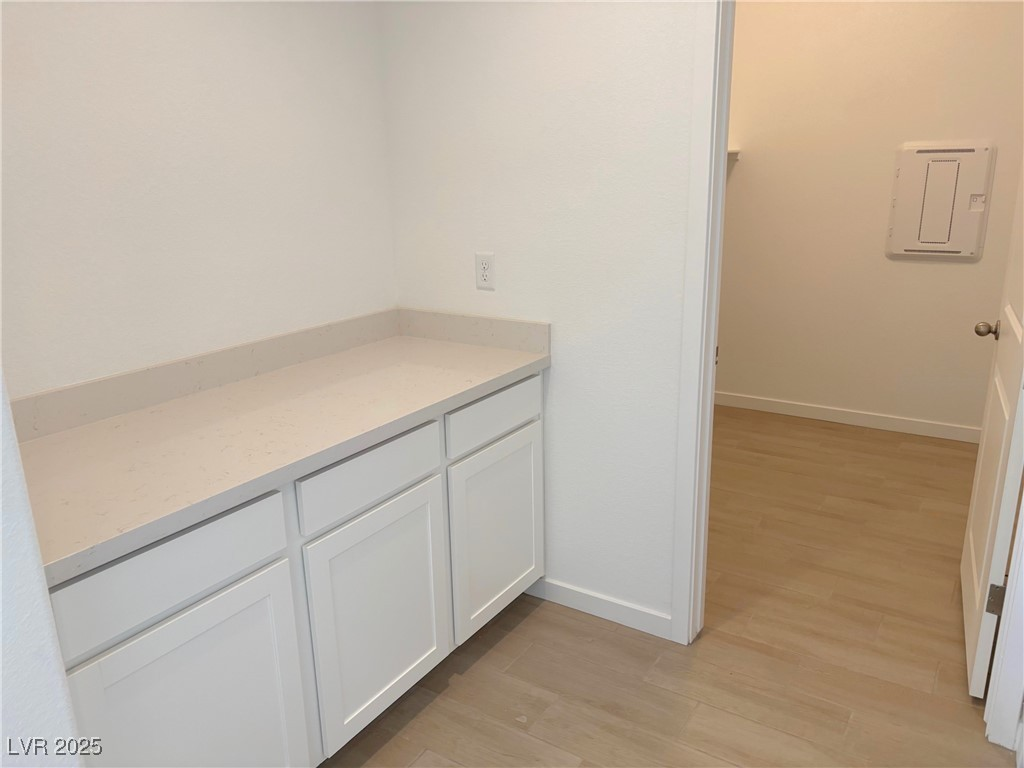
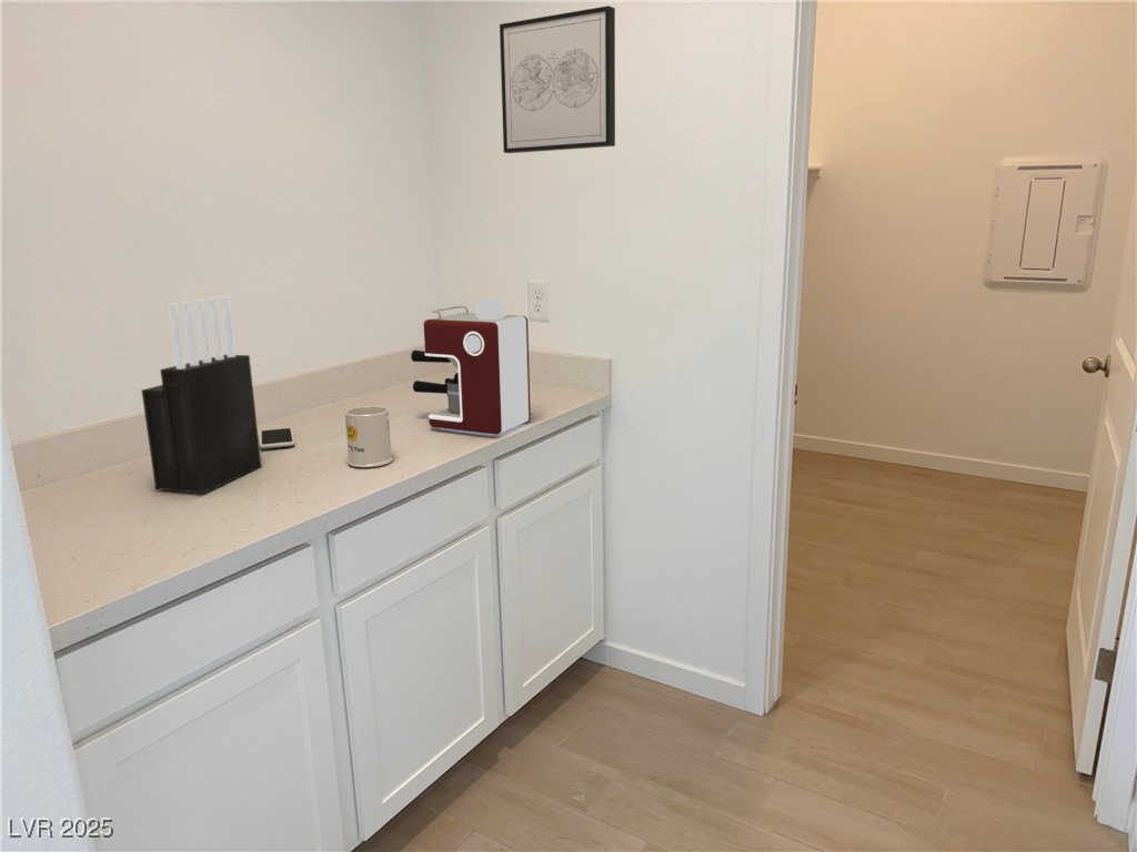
+ coffee maker [410,297,532,435]
+ mug [344,405,394,468]
+ wall art [499,4,616,154]
+ knife block [141,295,262,495]
+ smartphone [259,427,295,449]
